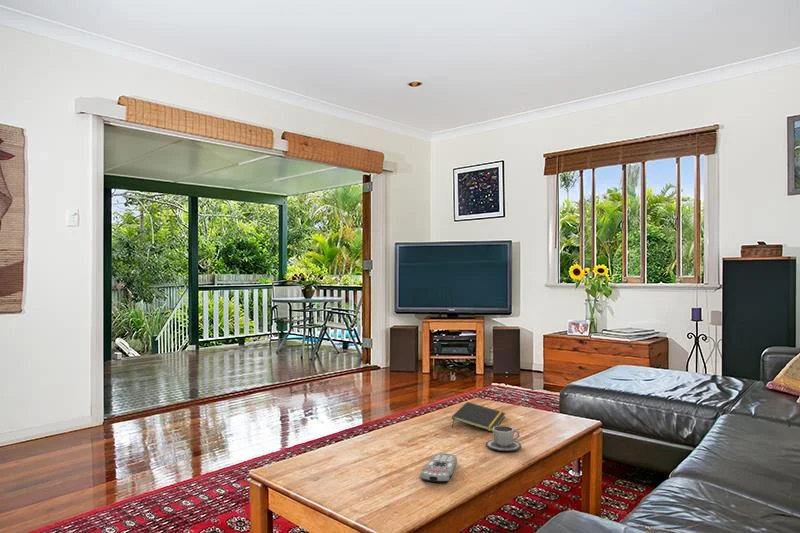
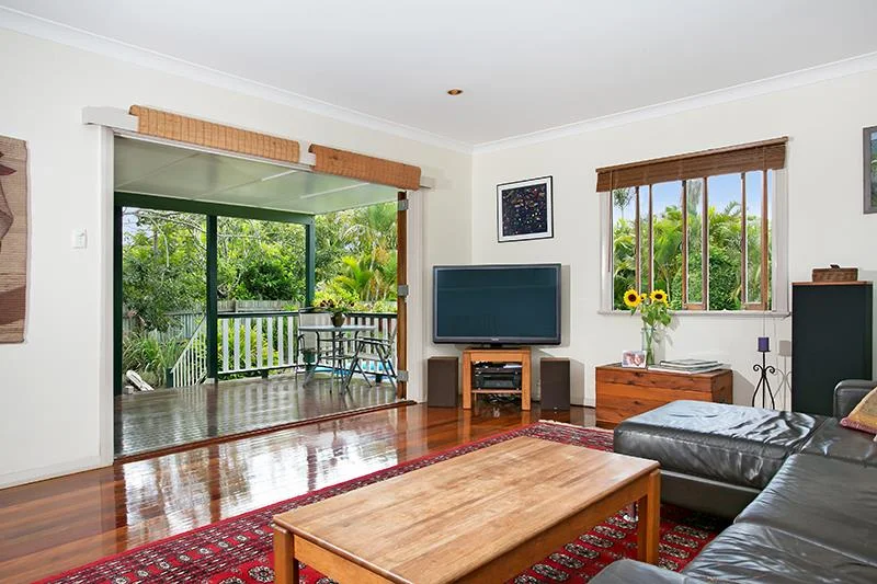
- remote control [419,452,458,483]
- cup [485,425,522,452]
- notepad [451,401,506,433]
